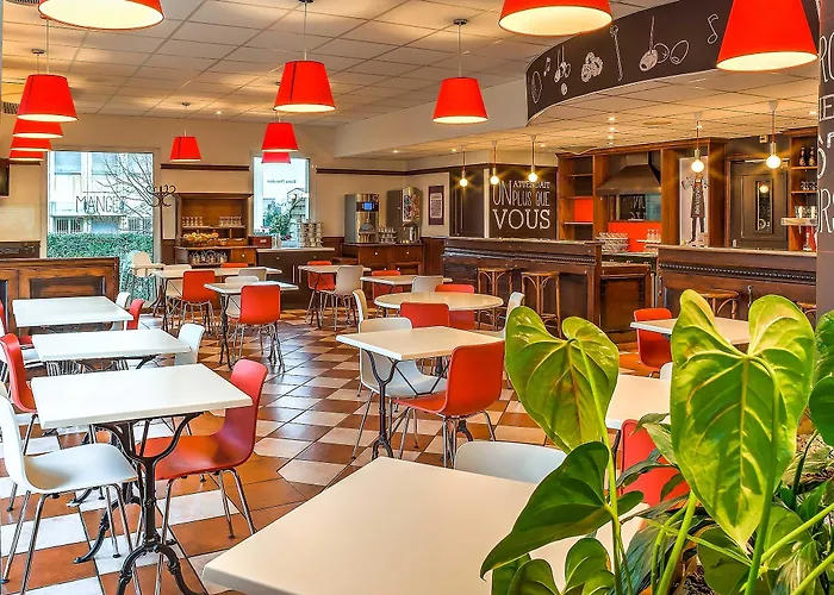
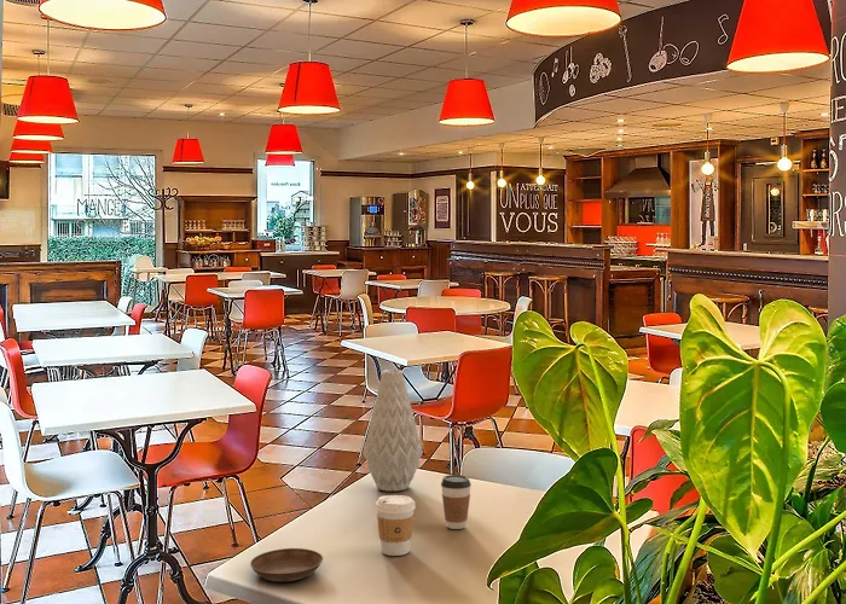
+ coffee cup [375,494,417,557]
+ vase [361,368,424,493]
+ saucer [249,547,324,582]
+ coffee cup [440,474,473,530]
